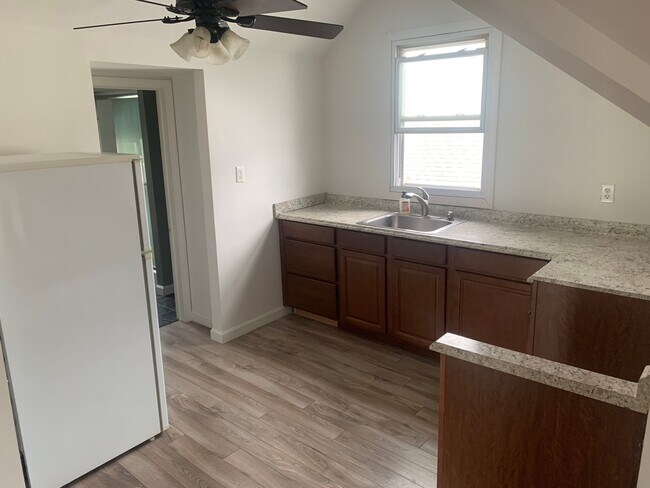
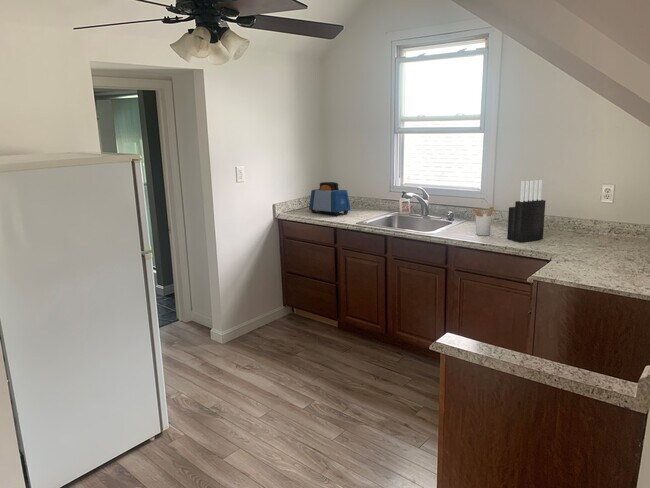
+ knife block [506,179,547,243]
+ utensil holder [471,206,495,236]
+ toaster [308,181,351,217]
